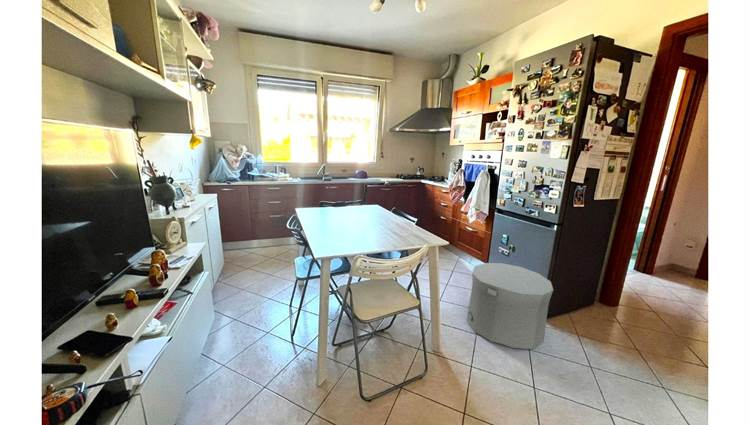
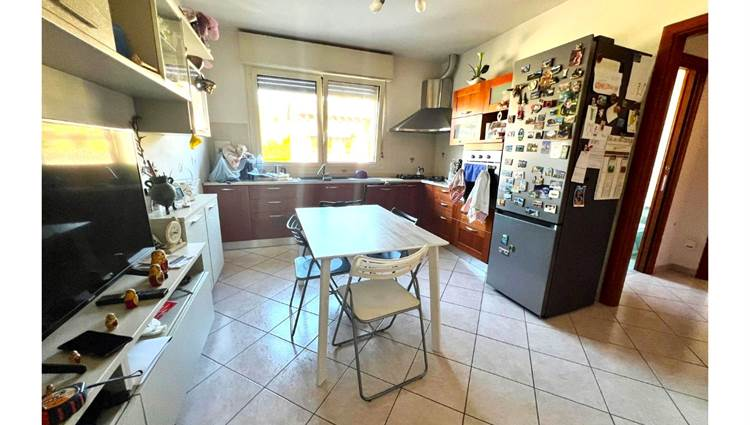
- trash can [466,262,554,350]
